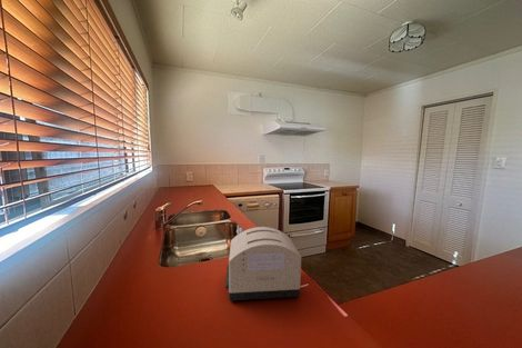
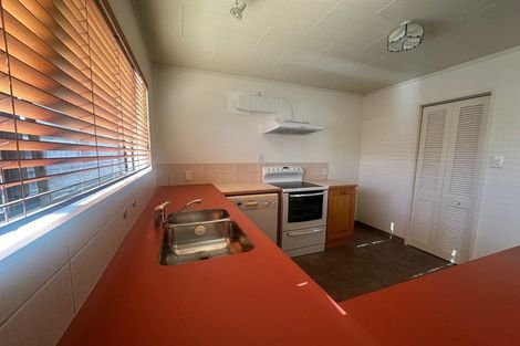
- toaster [224,225,302,301]
